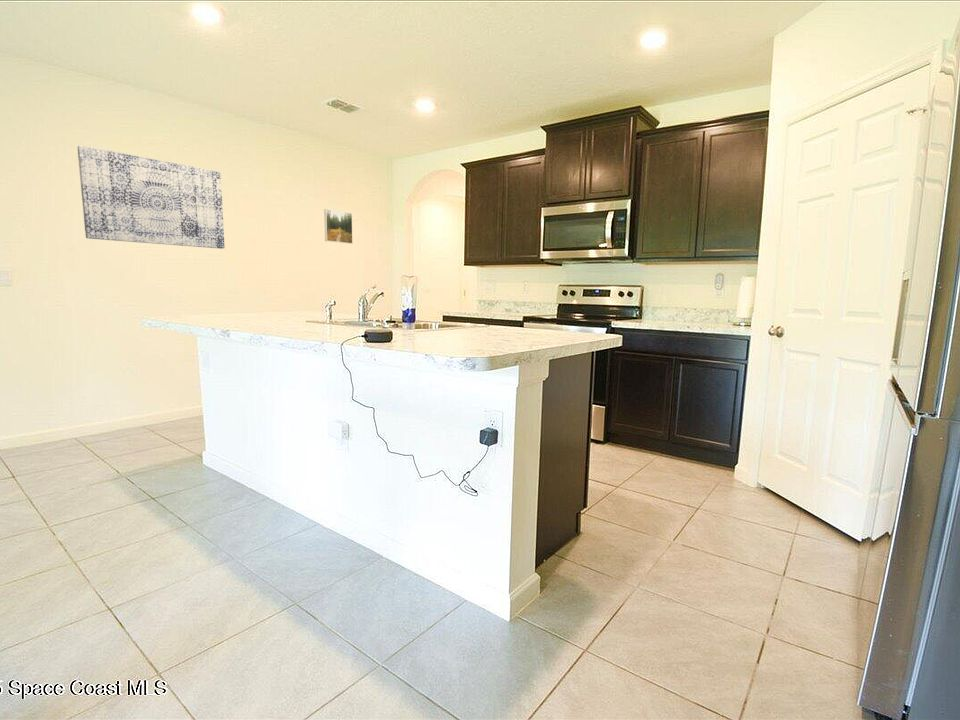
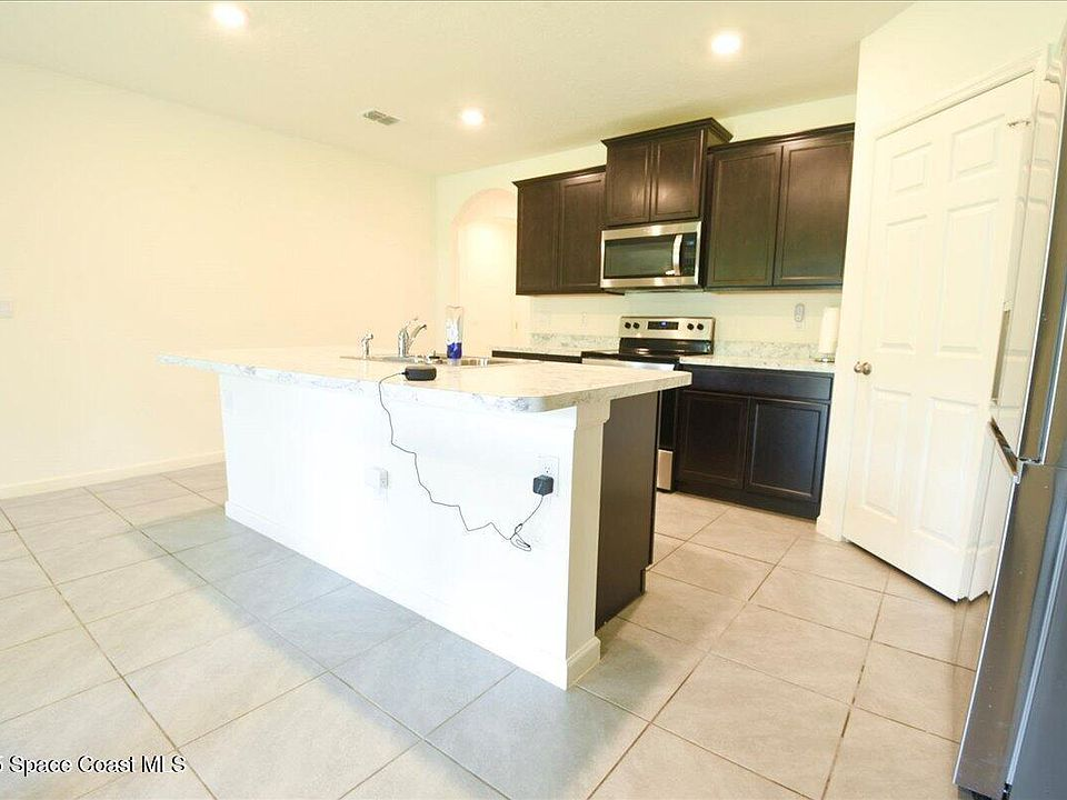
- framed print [323,208,354,245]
- wall art [76,144,226,249]
